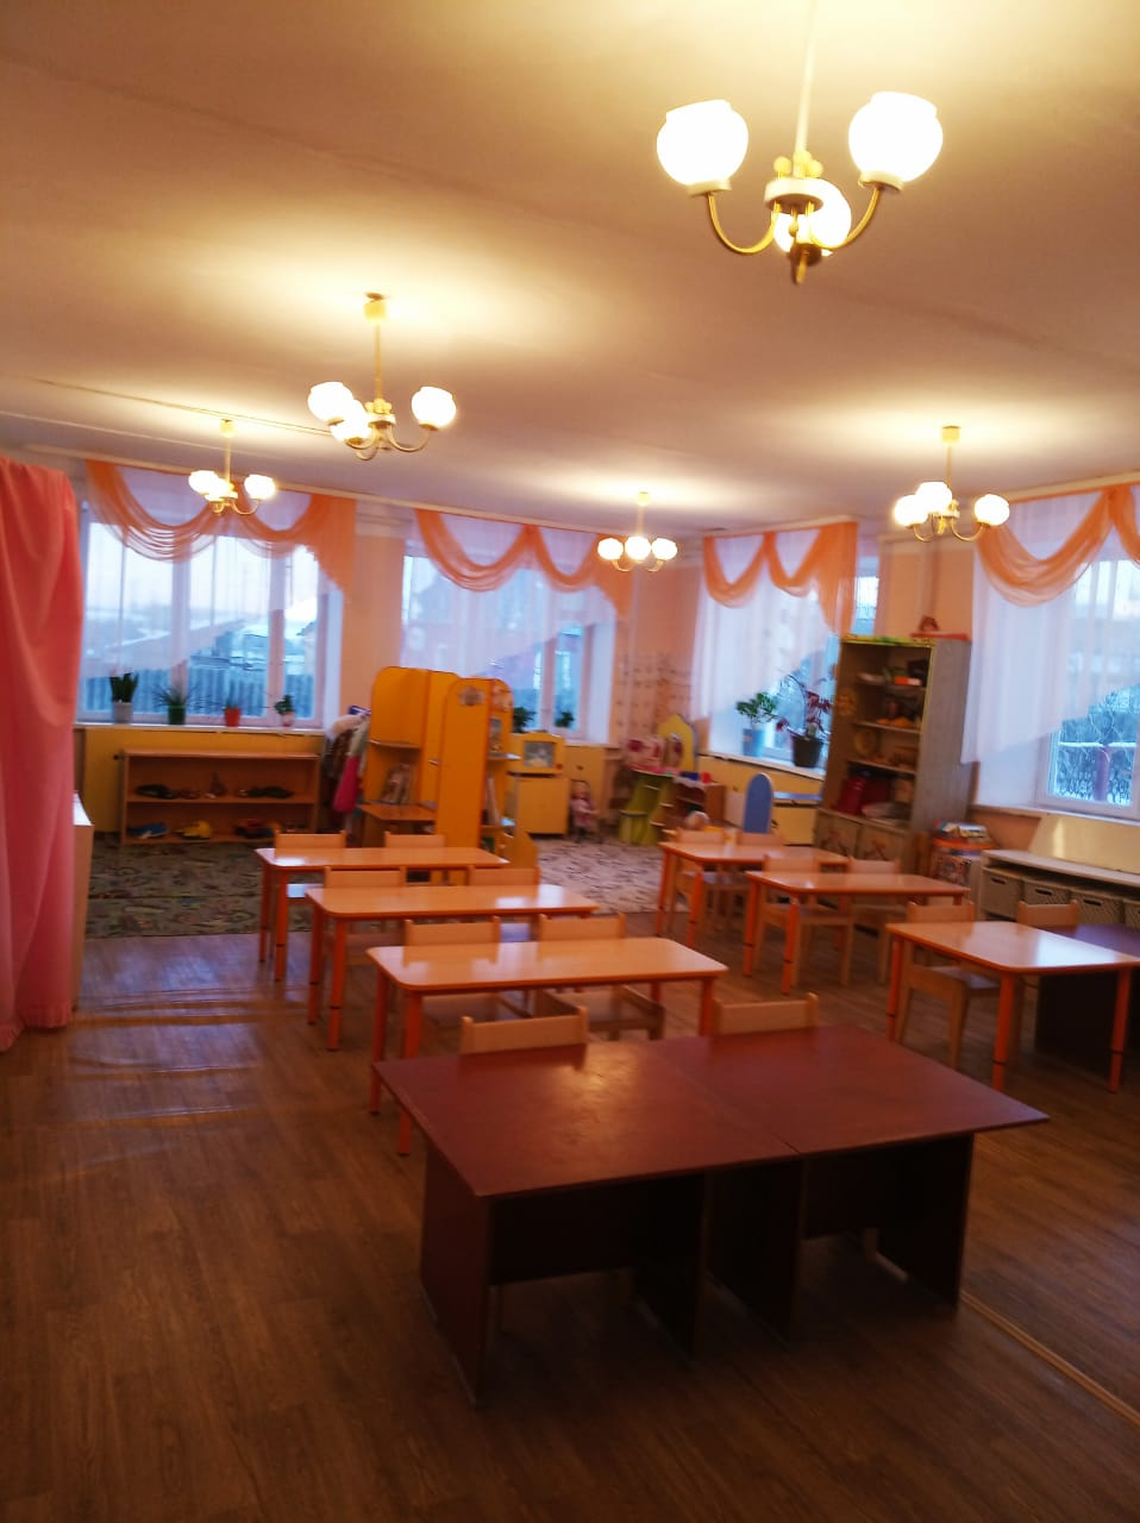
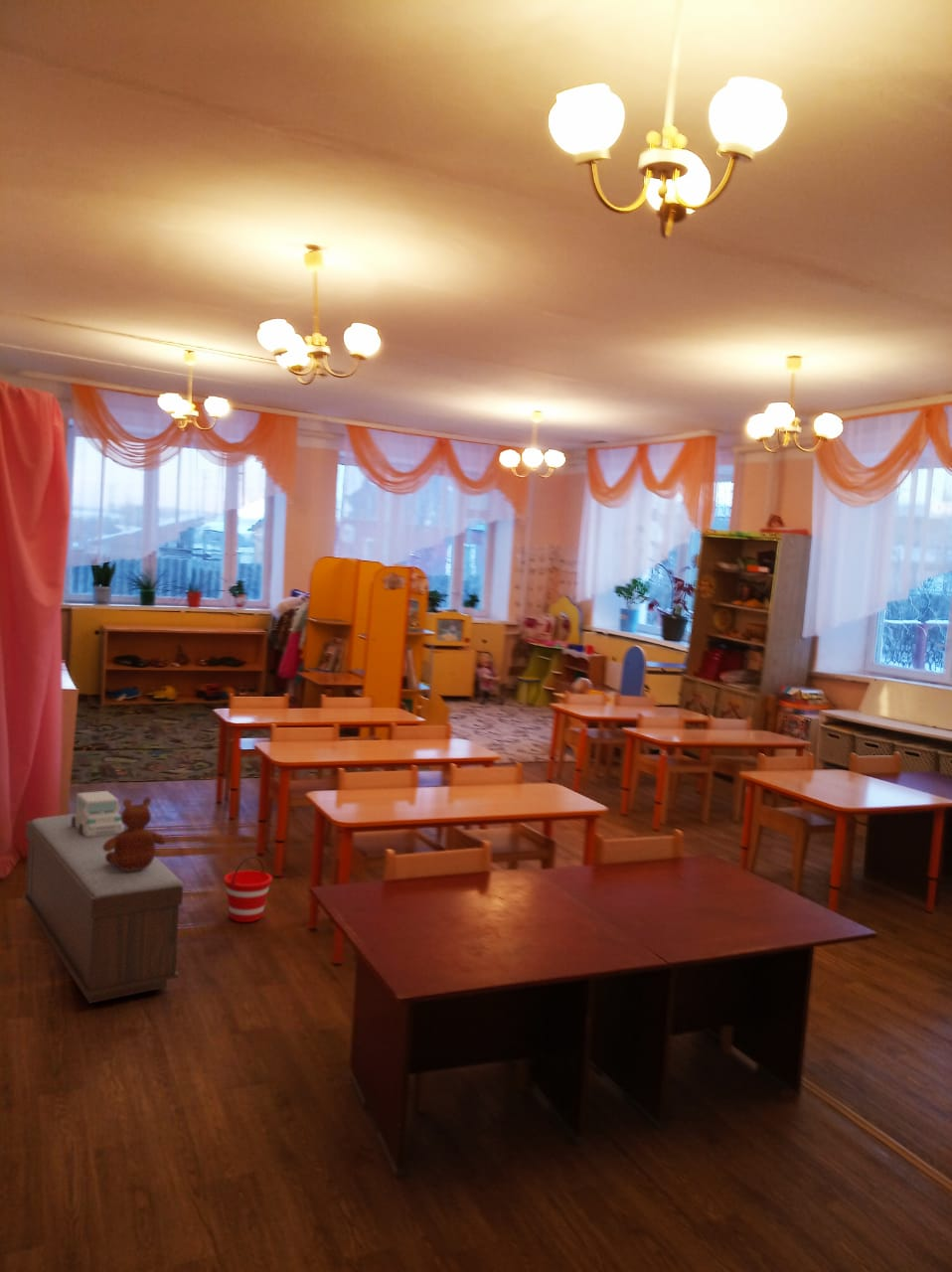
+ toy truck [72,790,125,837]
+ bench [22,813,185,1005]
+ toy [103,796,167,872]
+ bucket [223,856,273,923]
